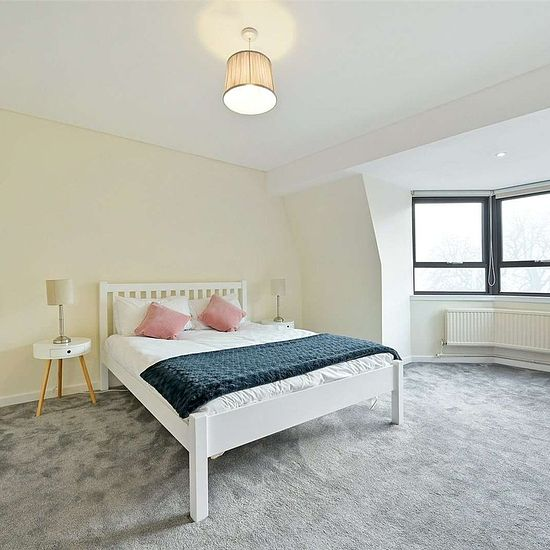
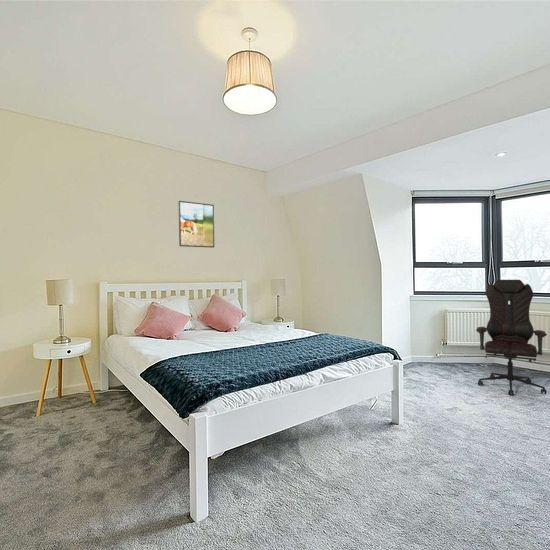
+ office chair [475,279,548,396]
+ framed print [178,200,215,249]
